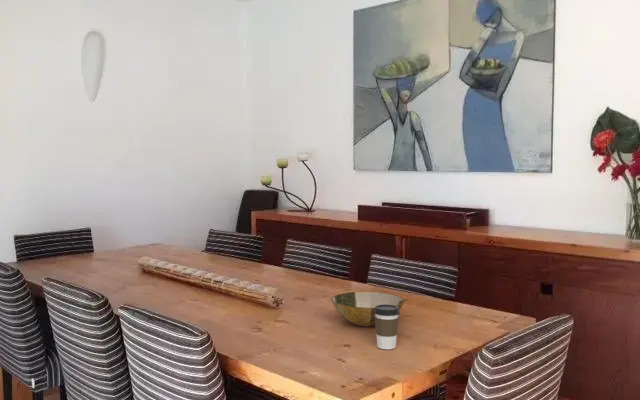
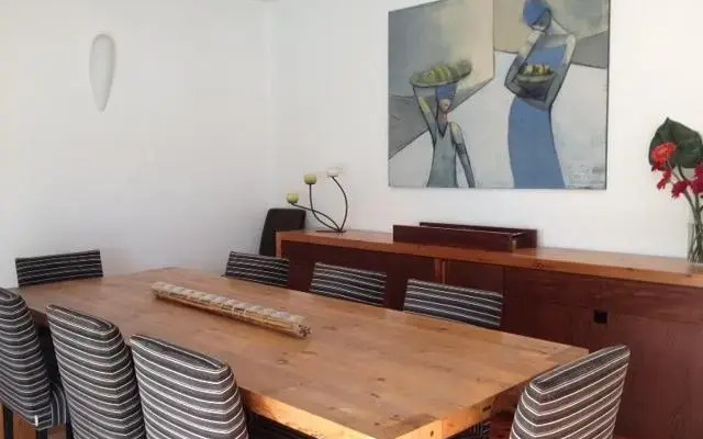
- coffee cup [374,304,400,350]
- bowl [330,290,405,327]
